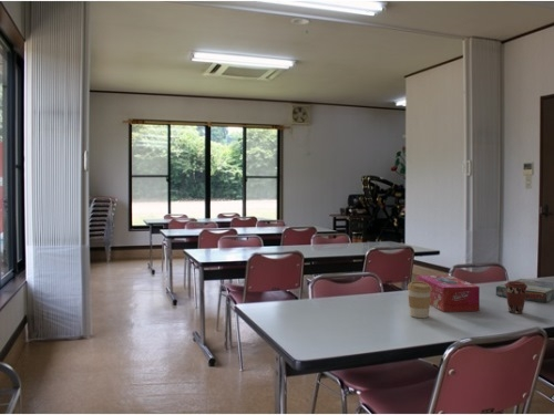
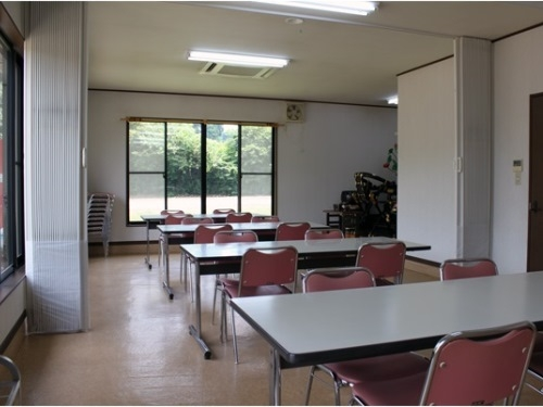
- board game [495,278,554,303]
- tissue box [416,274,481,313]
- coffee cup [504,280,527,314]
- coffee cup [407,280,432,319]
